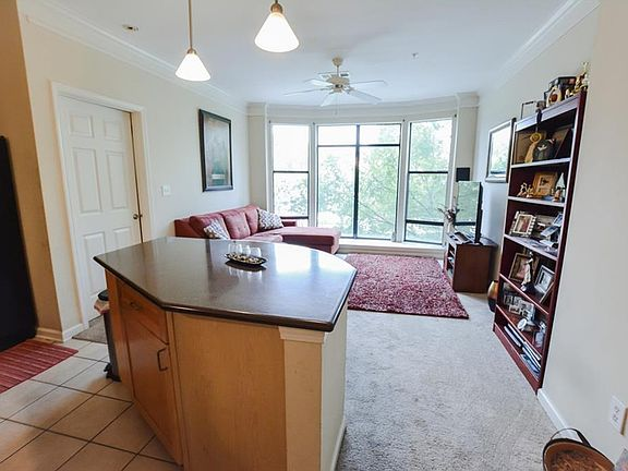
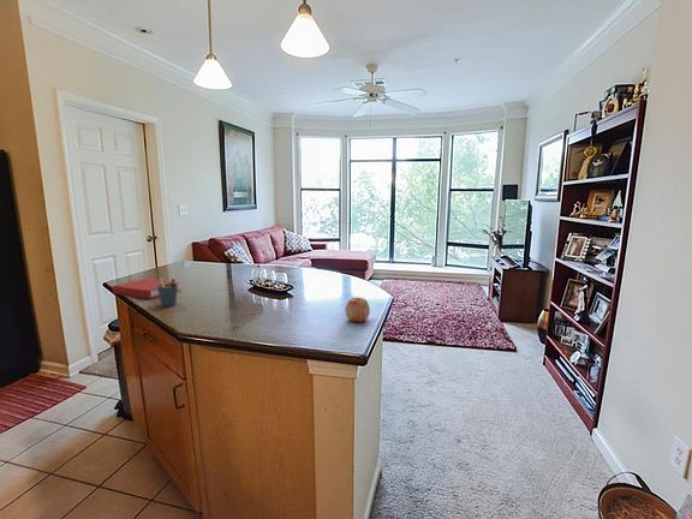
+ pen holder [157,276,179,308]
+ apple [345,297,371,323]
+ book [111,278,181,300]
